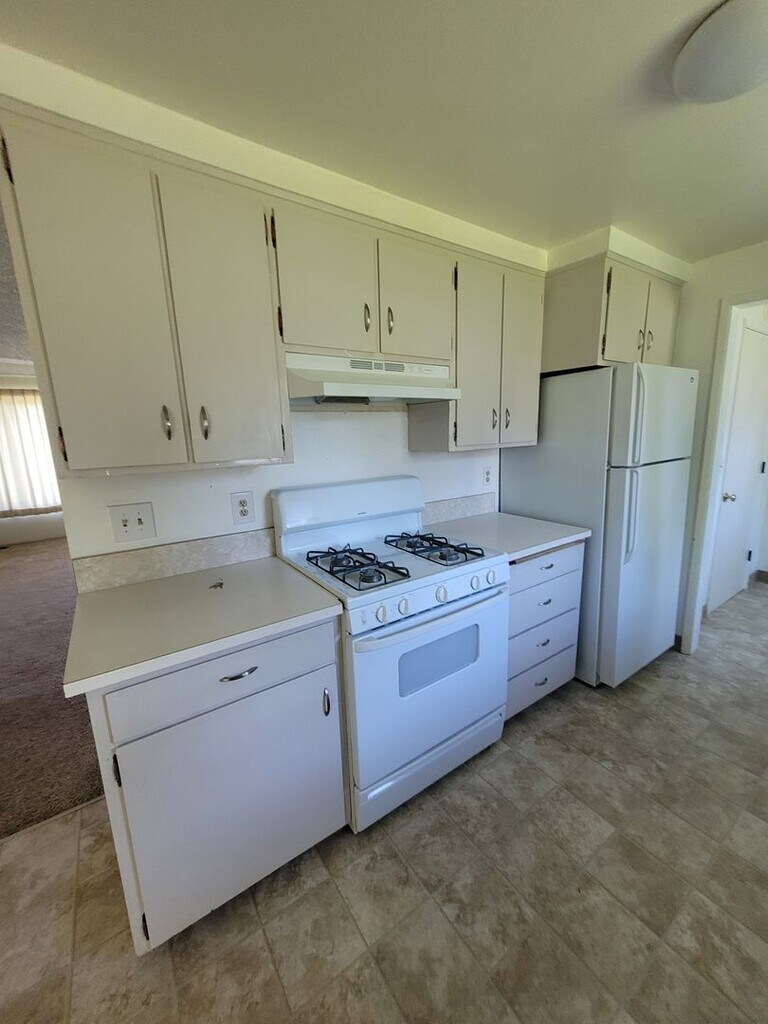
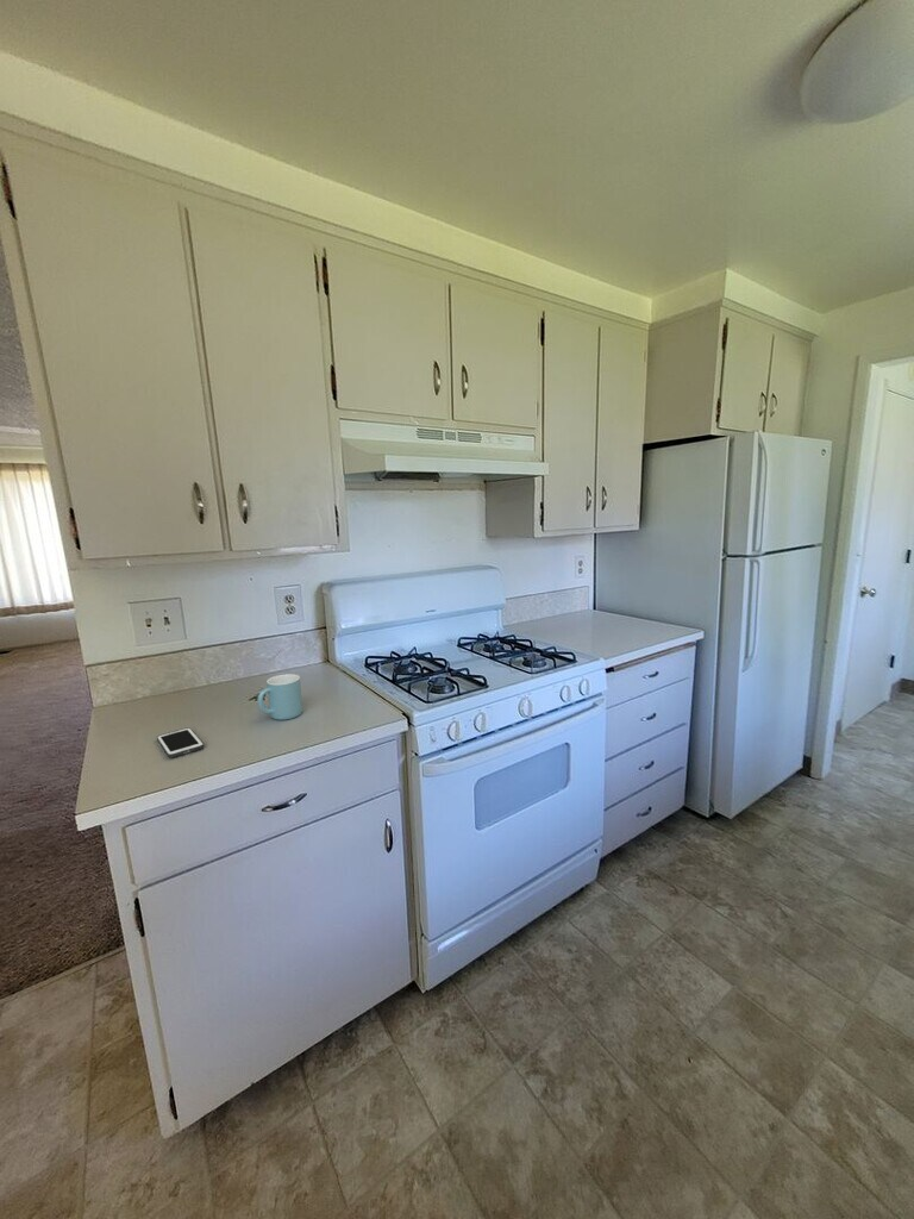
+ cell phone [156,726,205,758]
+ mug [257,673,303,721]
